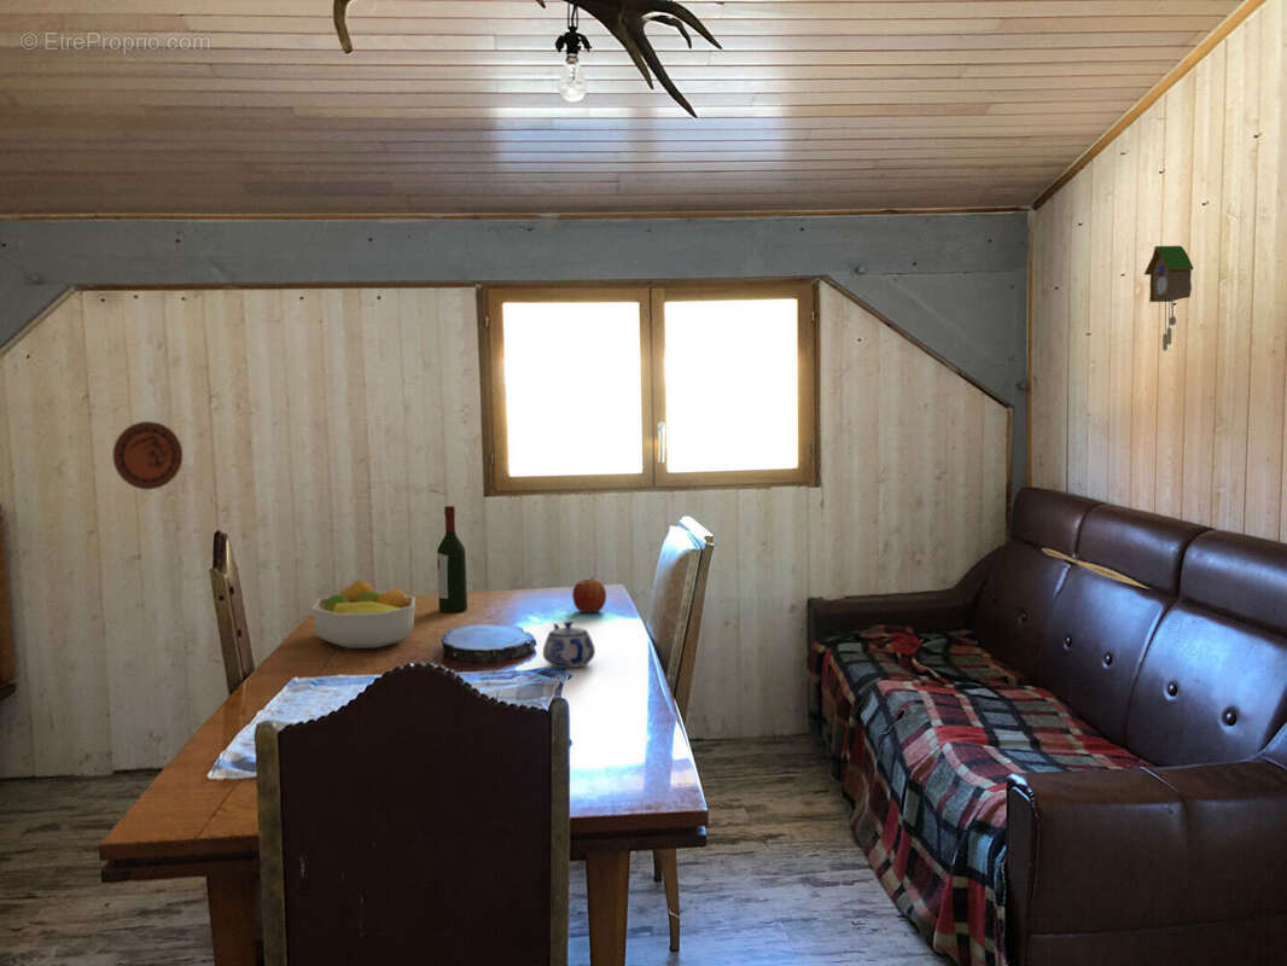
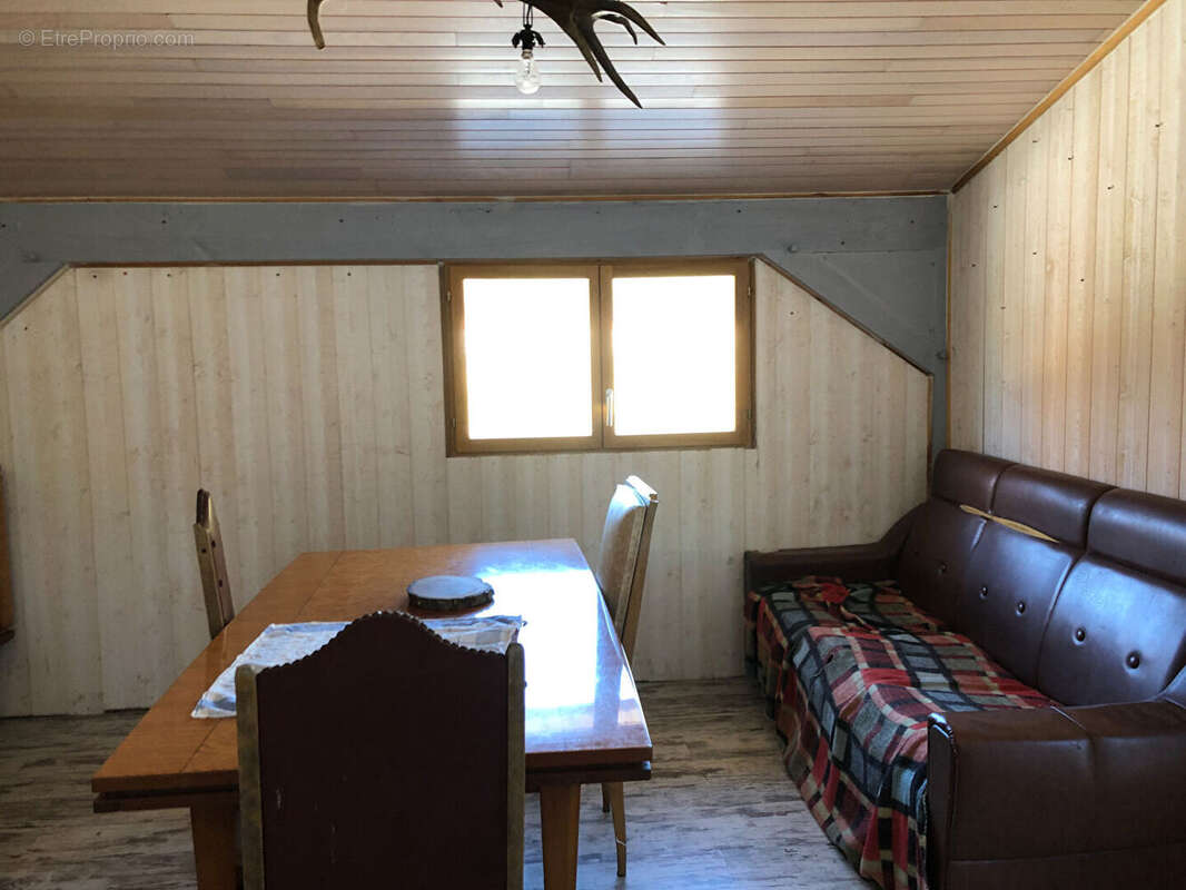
- teapot [542,621,596,669]
- cuckoo clock [1143,245,1194,353]
- apple [571,575,607,613]
- fruit bowl [310,578,417,650]
- wine bottle [436,505,468,613]
- decorative plate [112,420,184,490]
